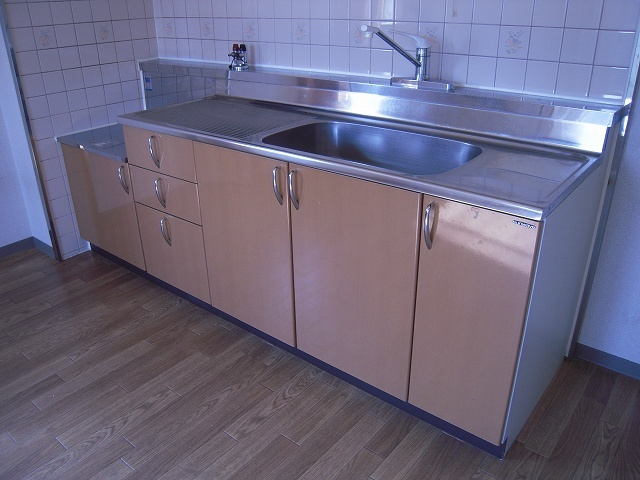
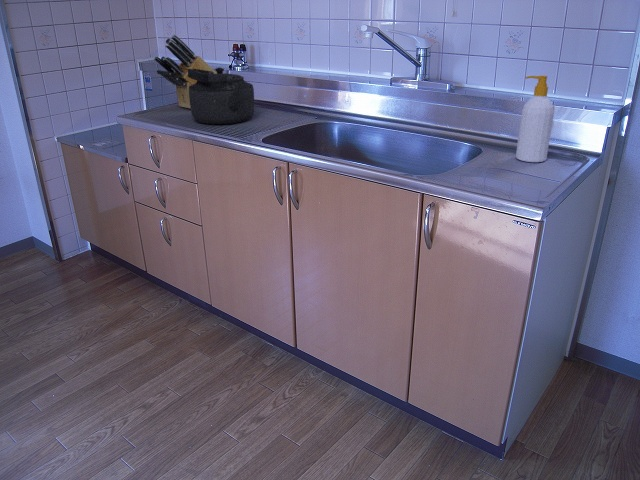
+ kettle [188,66,255,125]
+ soap bottle [515,75,555,163]
+ knife block [153,34,217,110]
